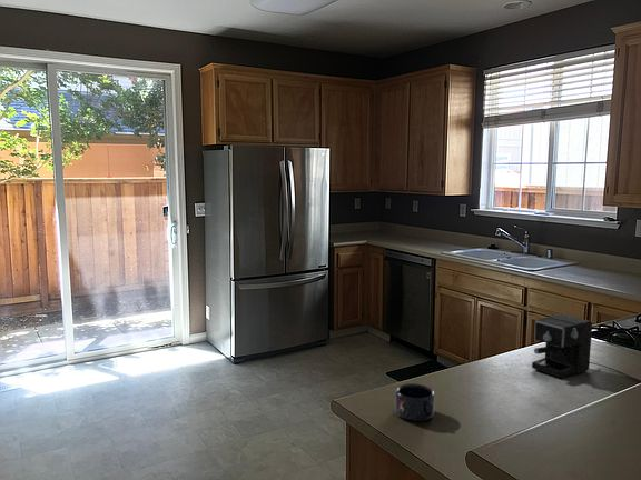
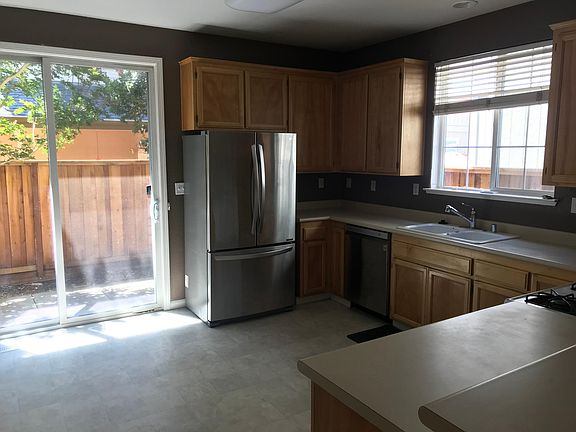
- mug [394,382,436,422]
- coffee maker [531,313,641,382]
